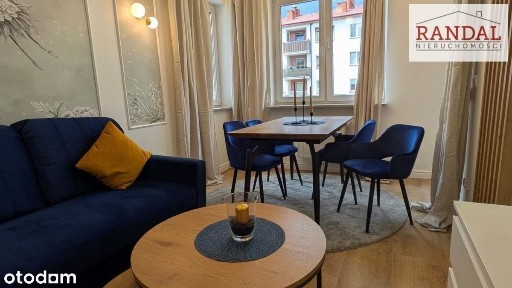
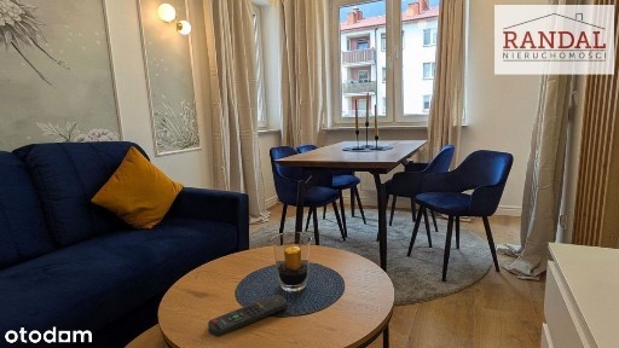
+ remote control [207,294,288,338]
